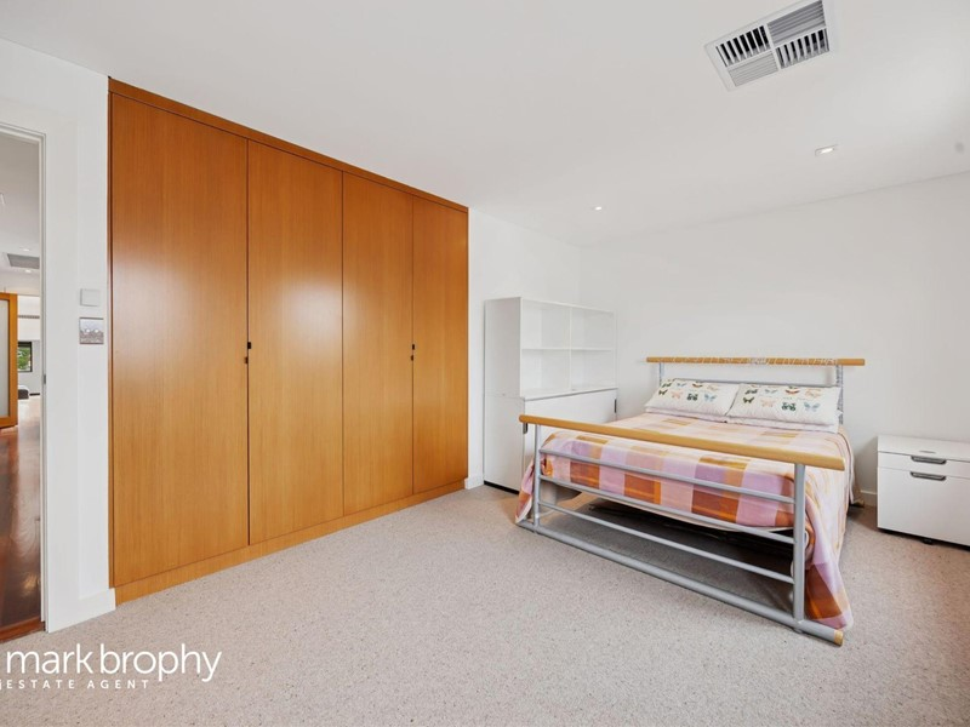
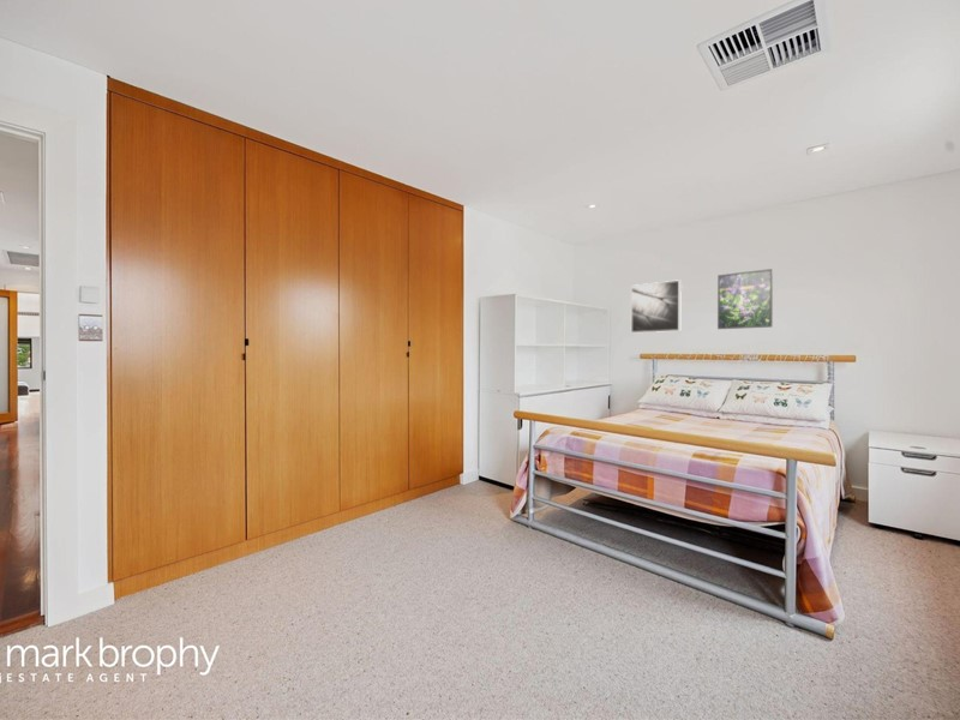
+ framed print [716,268,774,330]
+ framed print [630,278,683,334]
